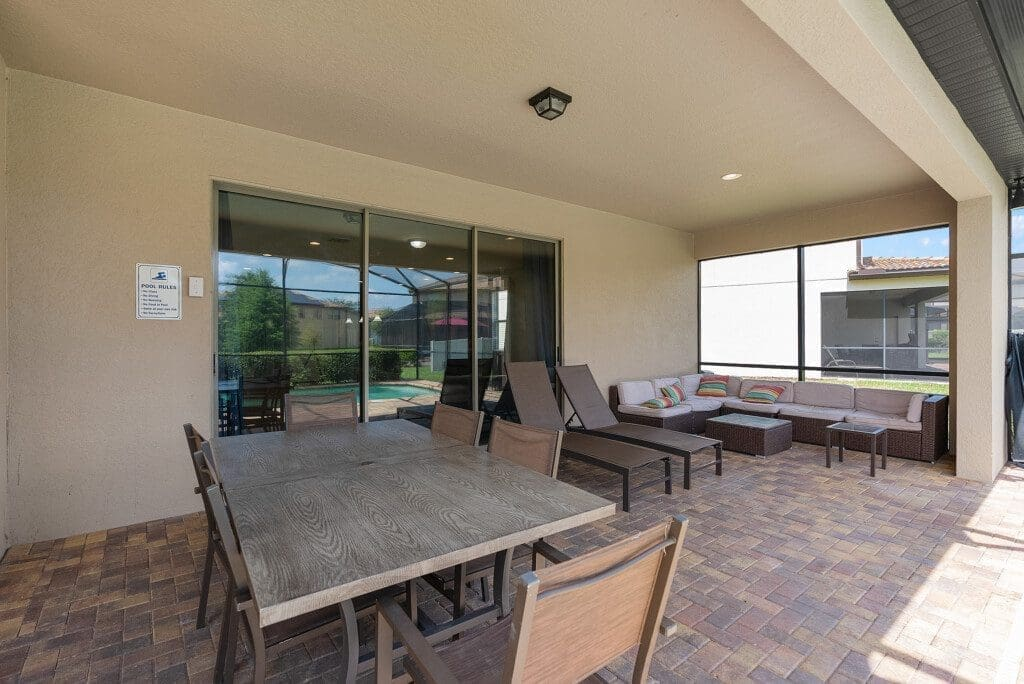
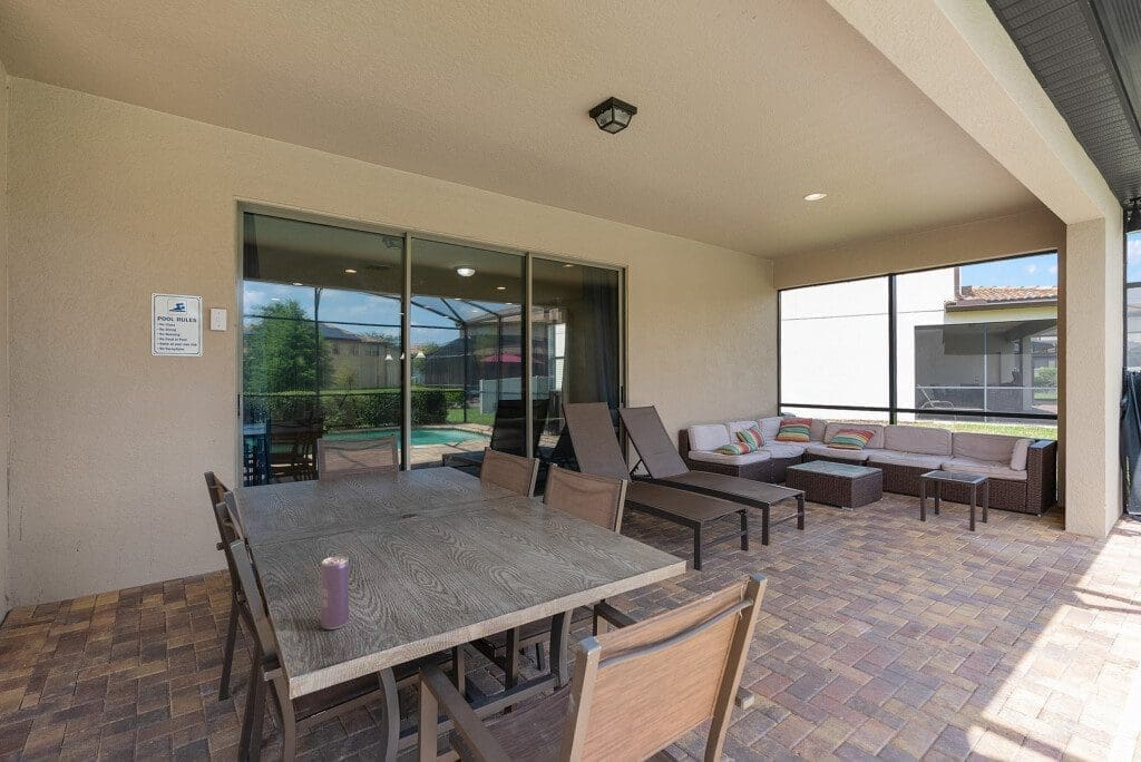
+ beverage can [320,556,350,631]
